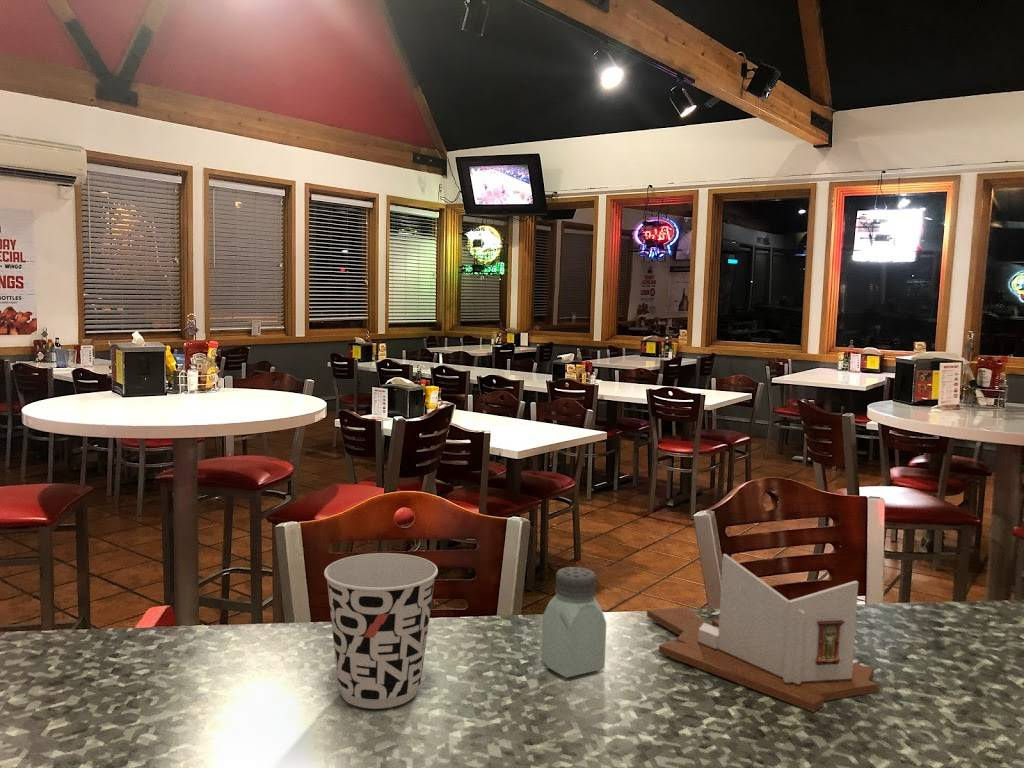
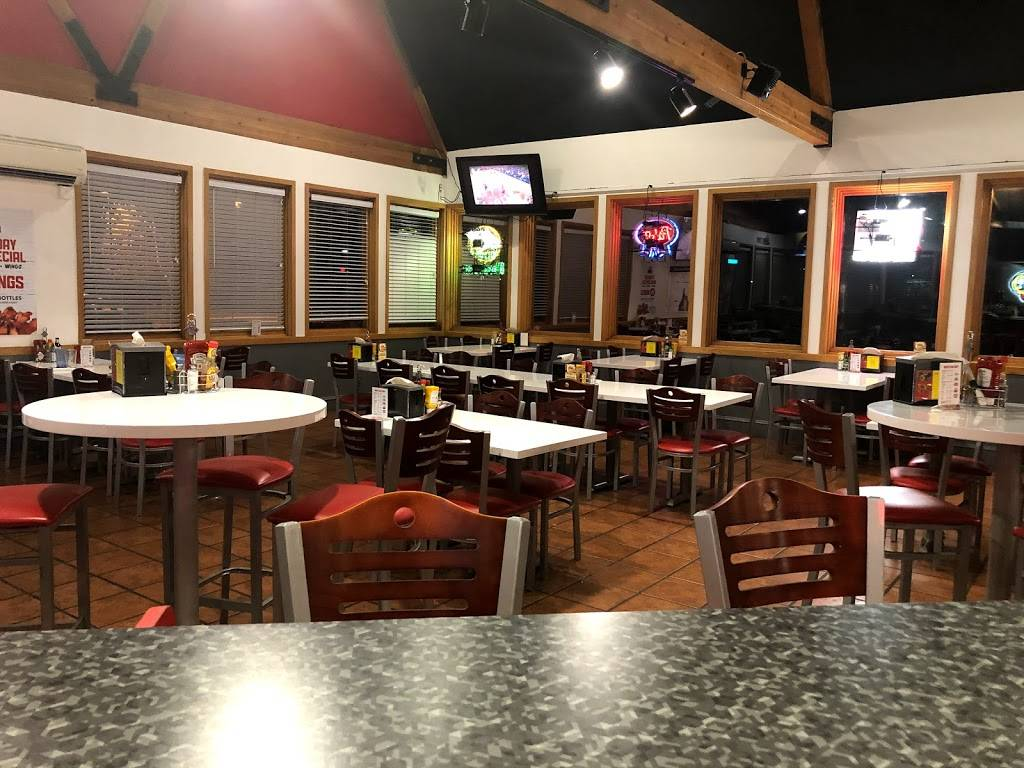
- cup [323,552,439,710]
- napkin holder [646,553,879,713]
- saltshaker [540,566,607,679]
